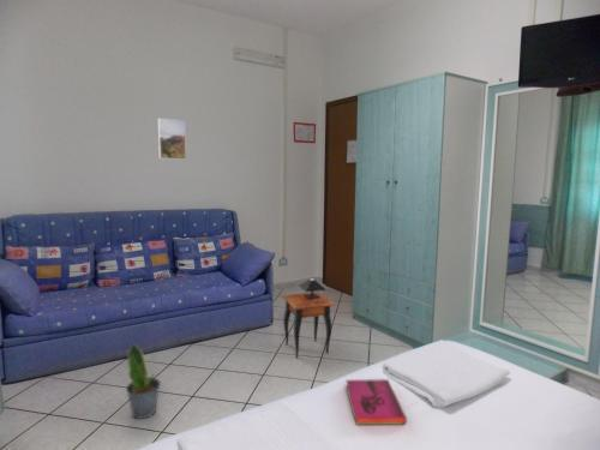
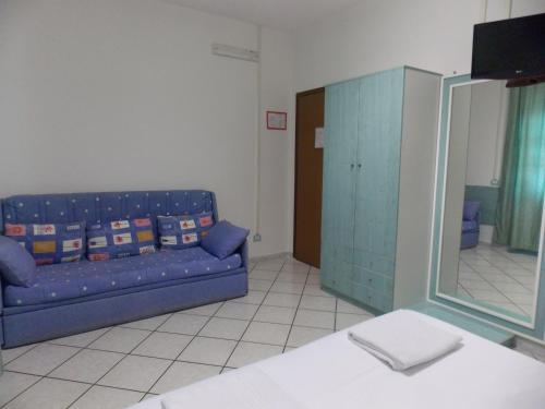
- side table [280,277,336,359]
- potted plant [125,343,161,420]
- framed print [157,118,187,161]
- hardback book [344,378,408,426]
